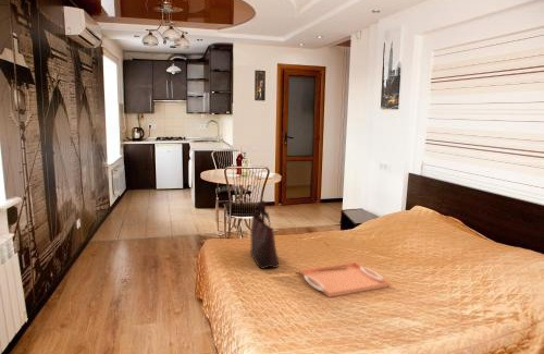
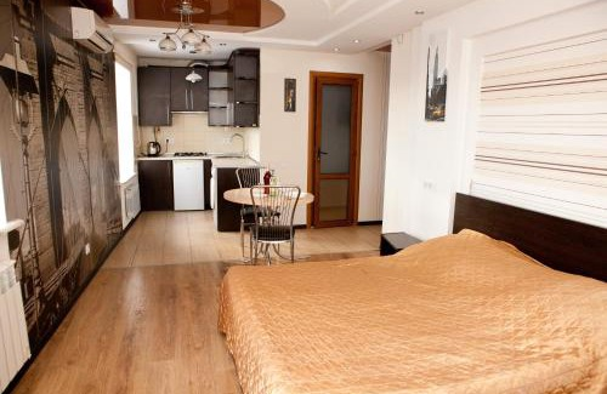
- handbag [249,199,280,270]
- serving tray [299,261,392,298]
